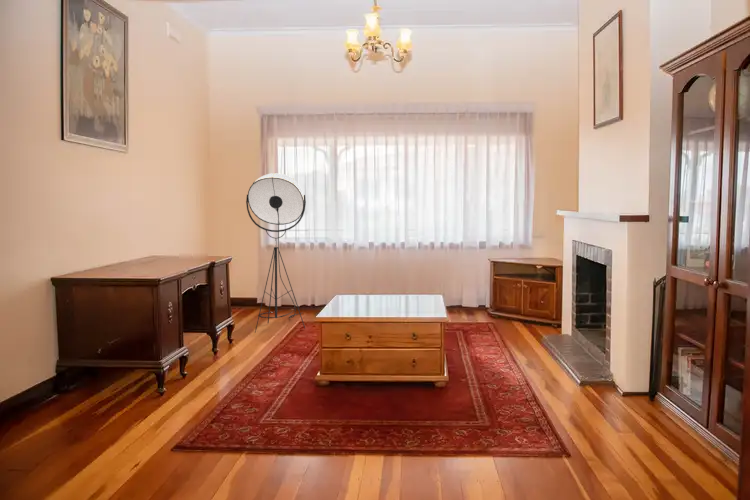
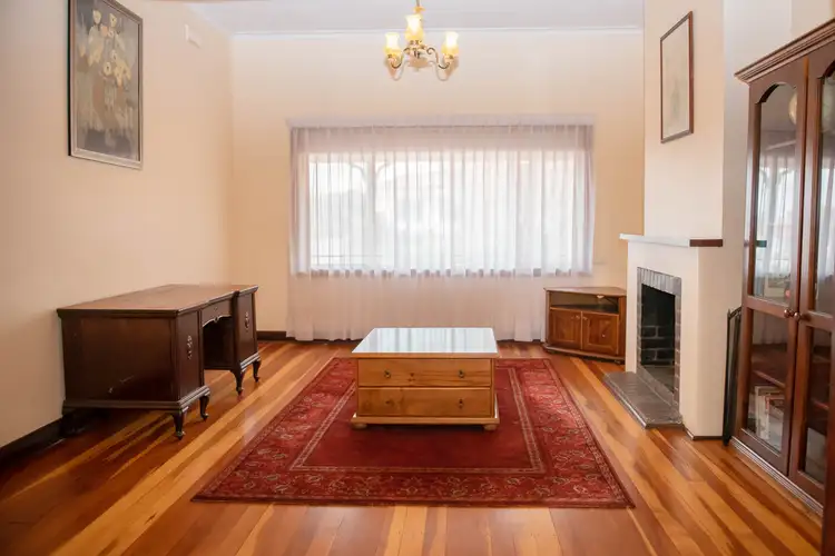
- floor lamp [245,172,307,334]
